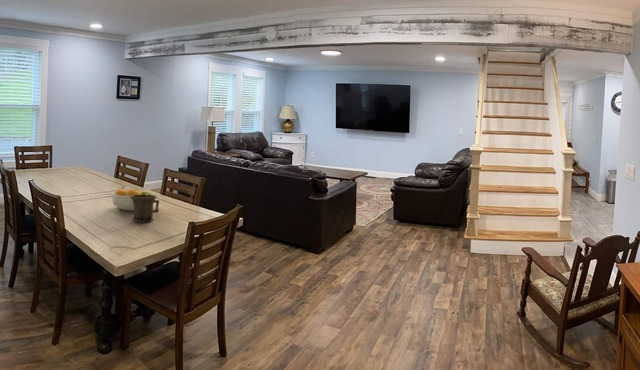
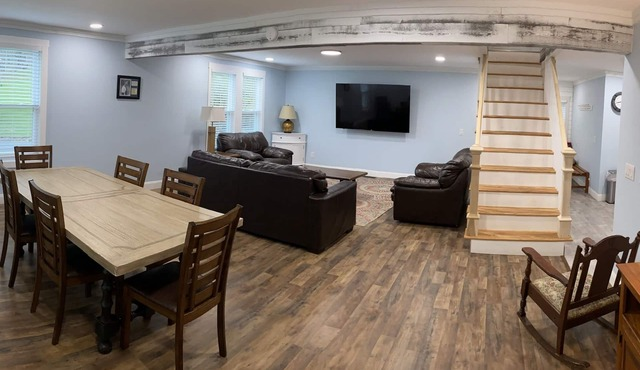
- mug [130,194,160,223]
- fruit bowl [111,188,156,212]
